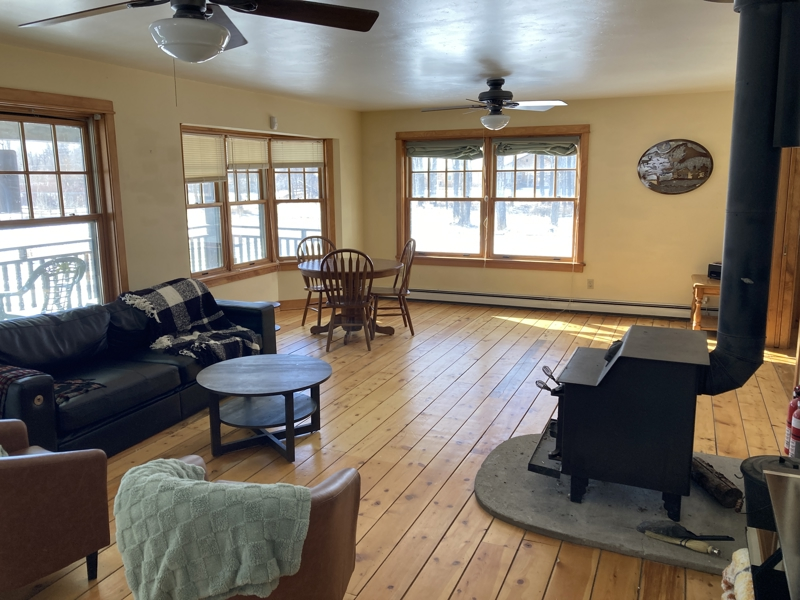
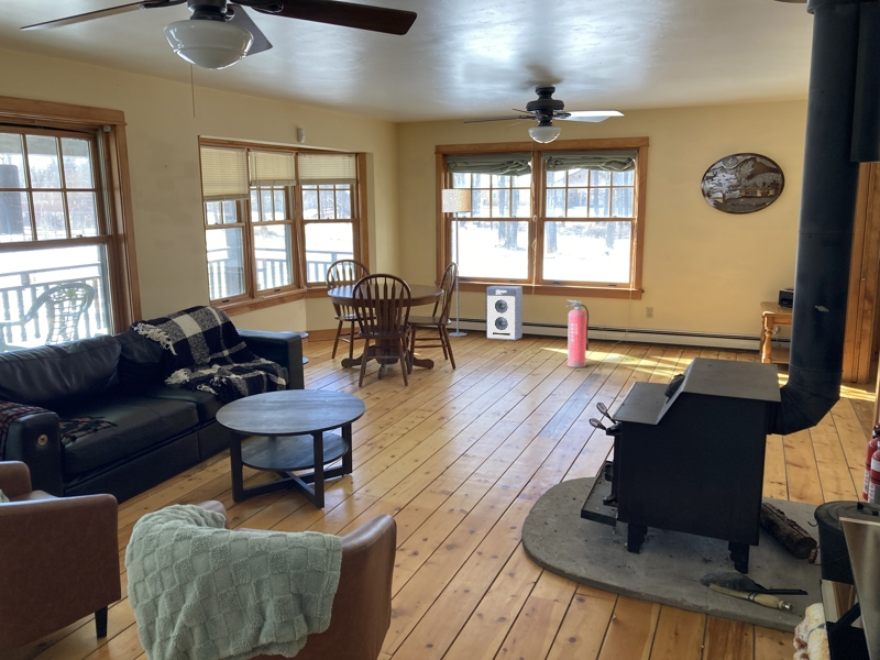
+ fire extinguisher [565,299,590,369]
+ speaker [485,285,524,341]
+ floor lamp [441,188,472,338]
